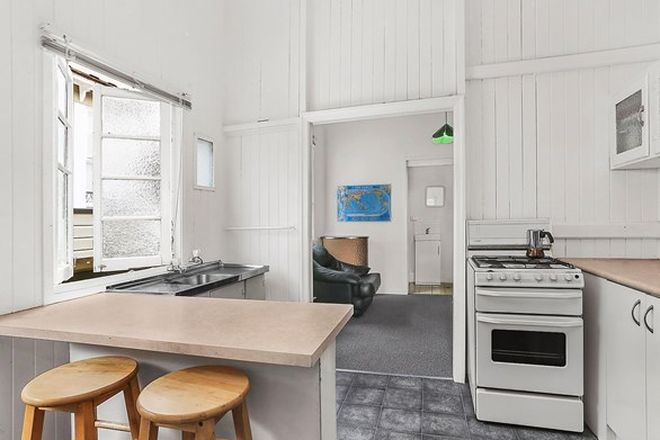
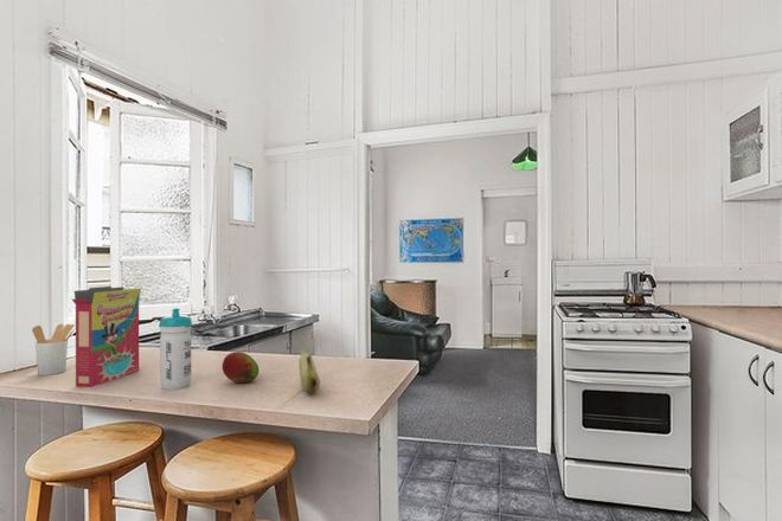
+ water bottle [158,307,193,391]
+ banana [297,348,321,394]
+ utensil holder [31,323,76,377]
+ fruit [222,350,259,384]
+ cereal box [71,285,142,388]
